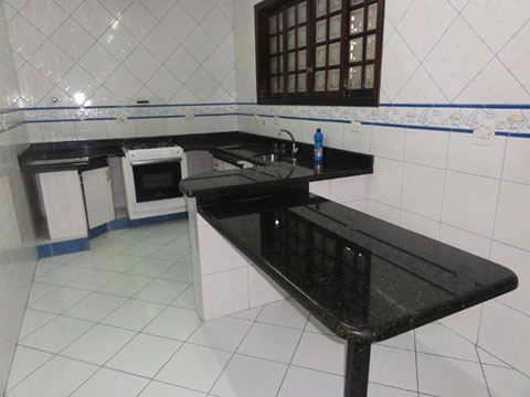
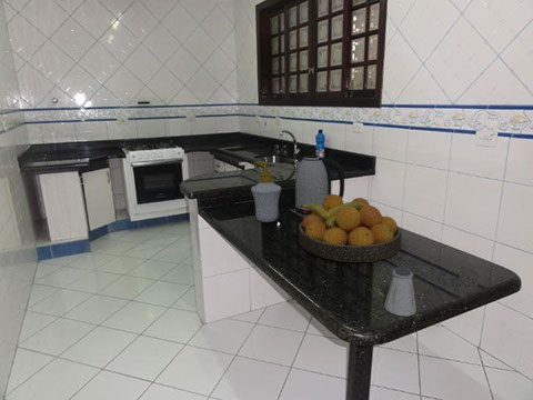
+ saltshaker [383,266,418,318]
+ fruit bowl [298,193,403,263]
+ soap bottle [250,161,282,223]
+ kettle [294,153,345,216]
